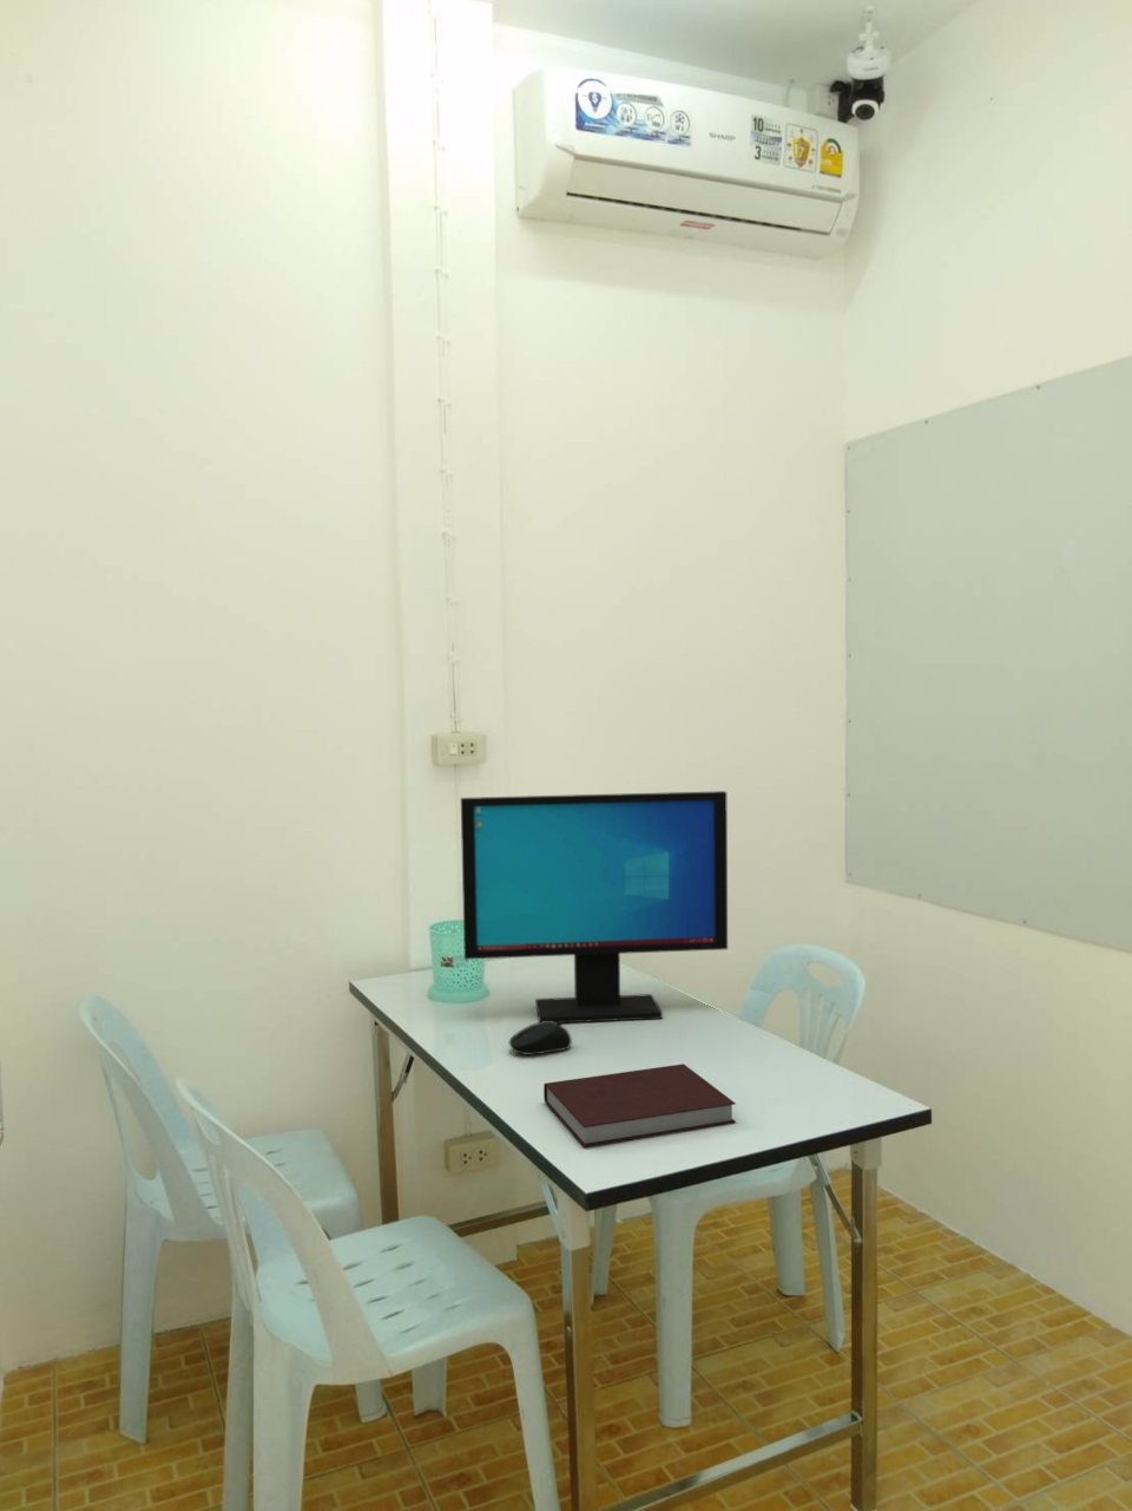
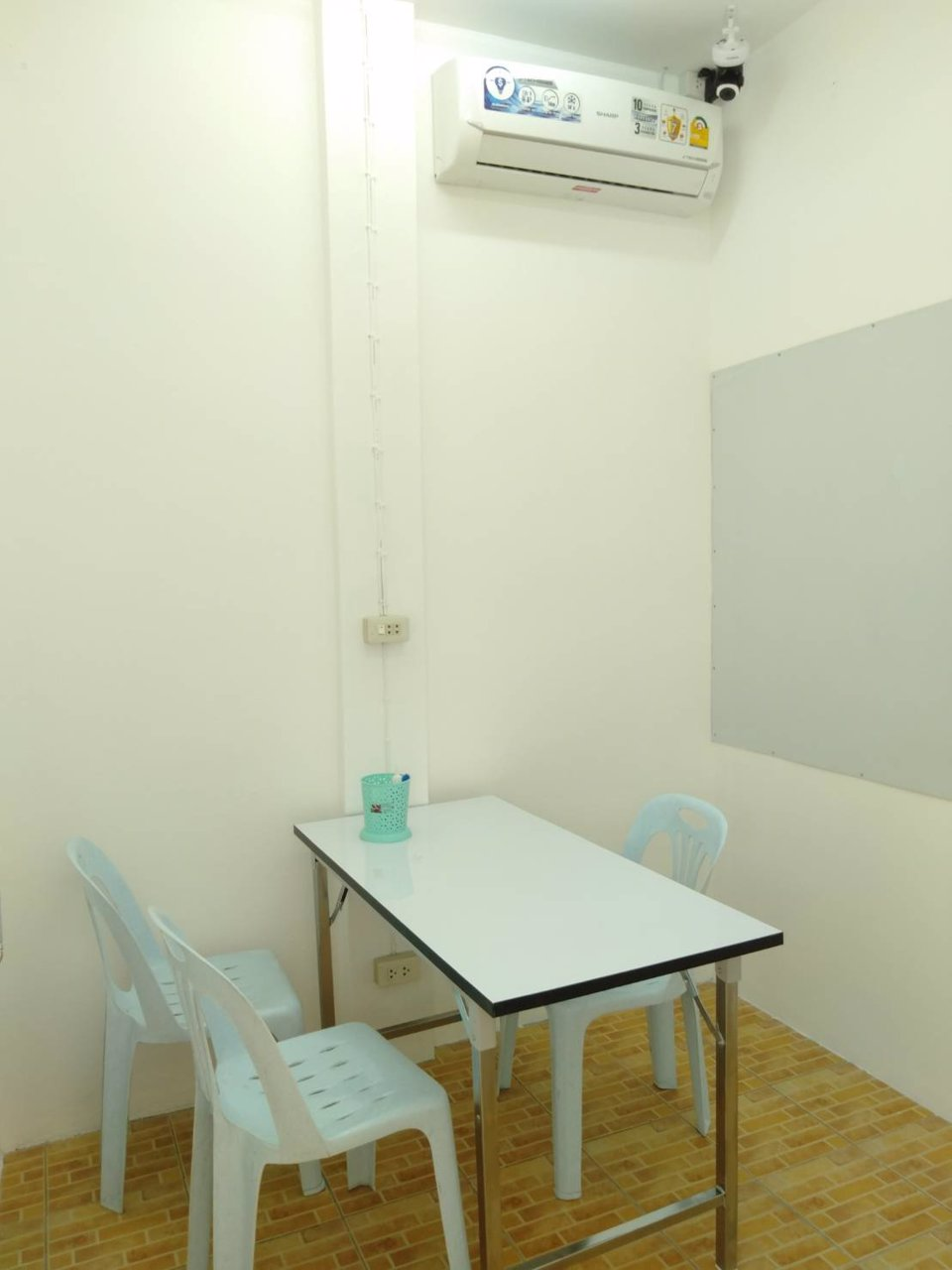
- computer mouse [508,1021,573,1057]
- computer monitor [460,790,729,1023]
- notebook [542,1062,737,1147]
